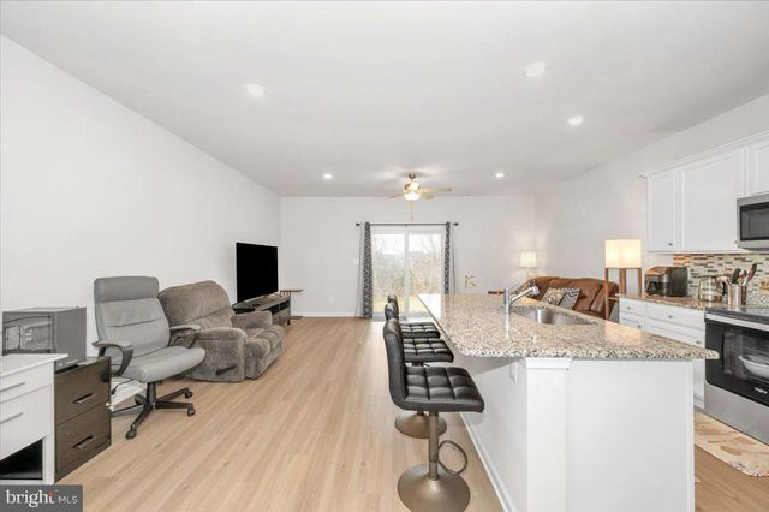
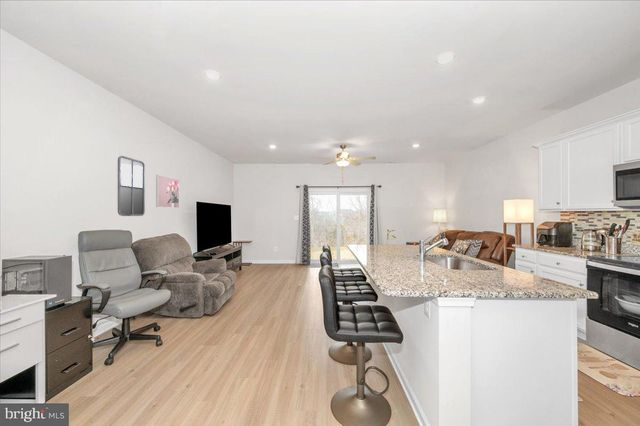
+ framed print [155,174,180,209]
+ home mirror [117,155,146,217]
